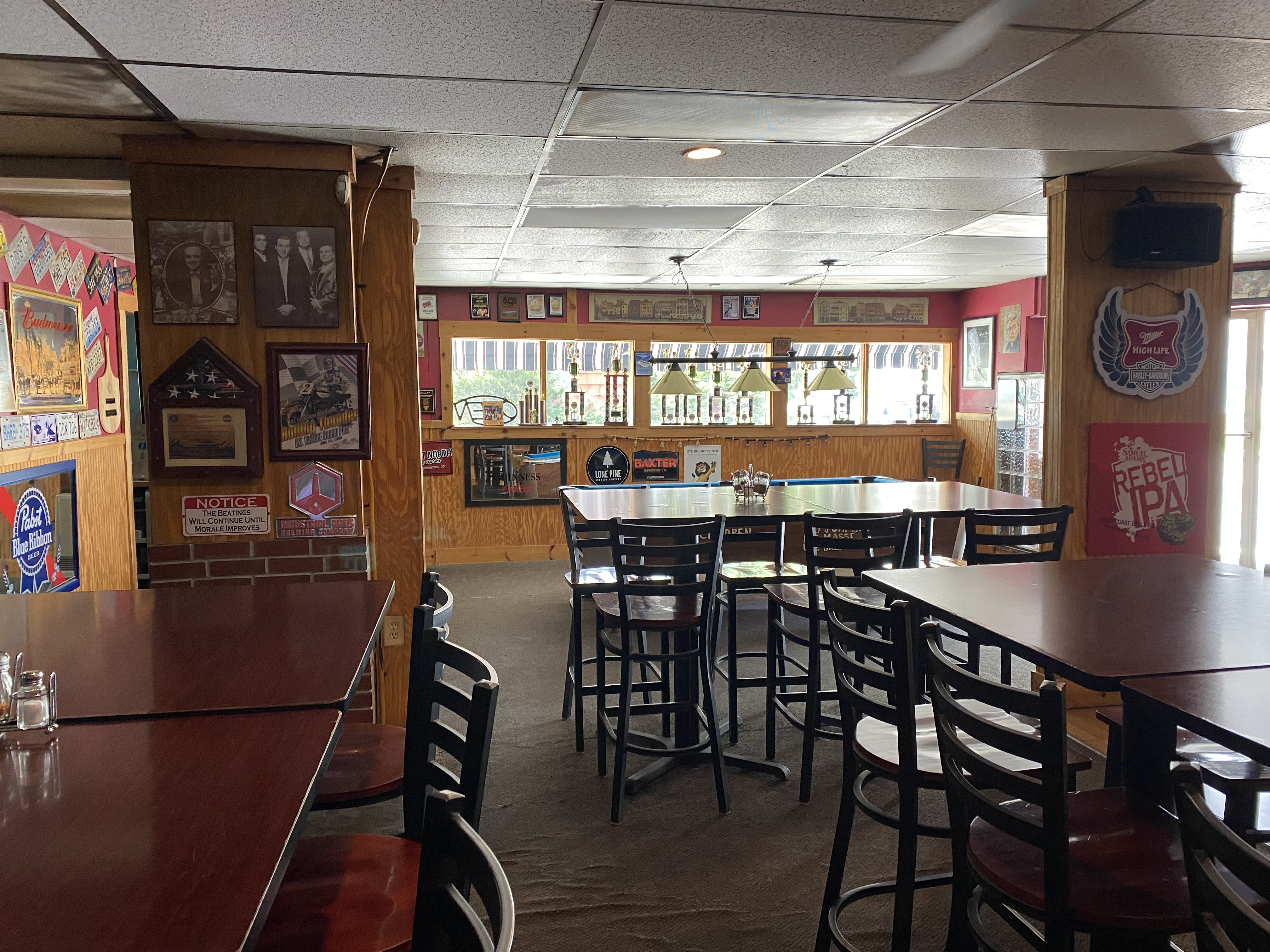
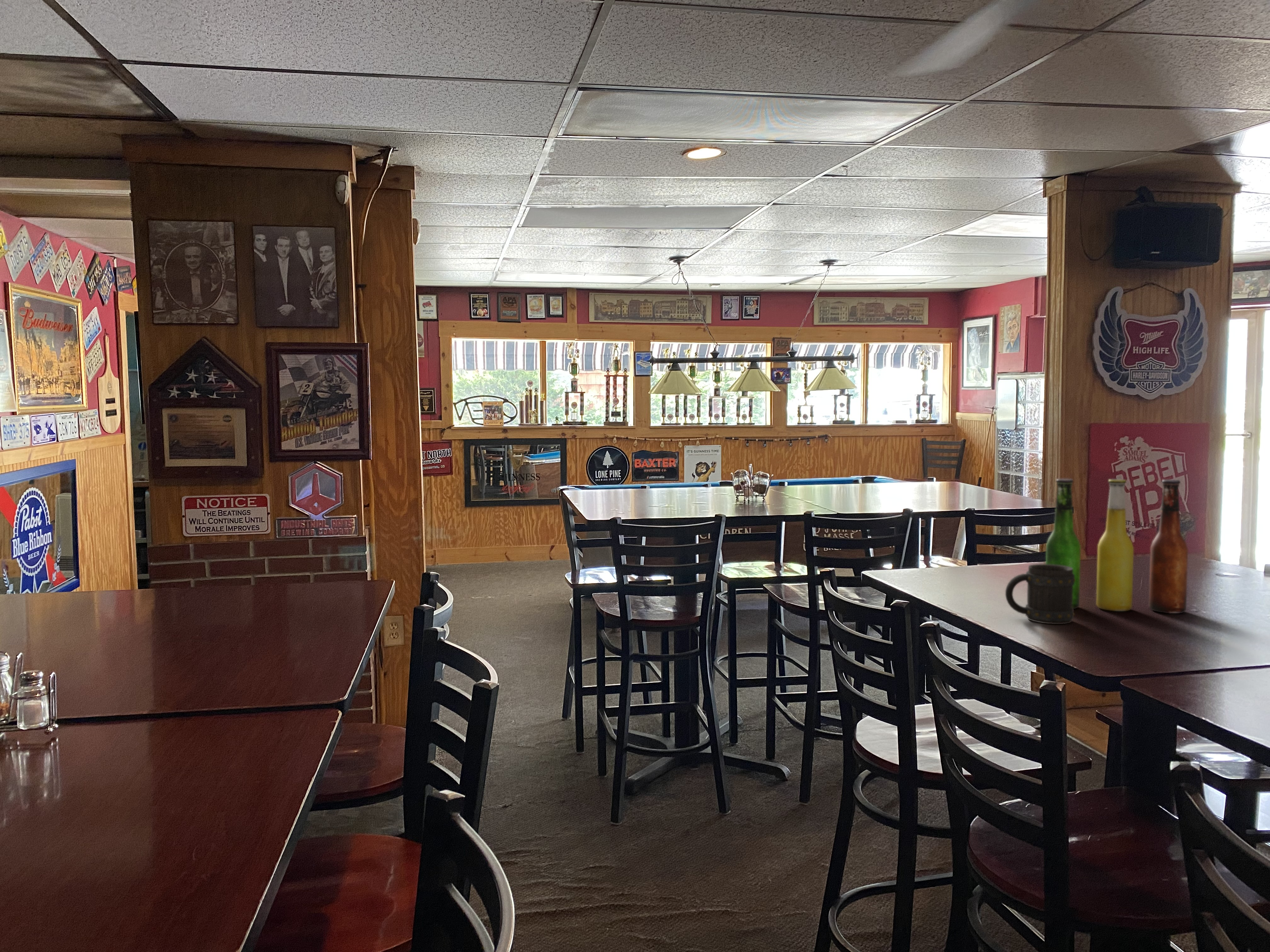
+ beer bottle [1045,479,1188,614]
+ beer mug [1005,564,1075,624]
